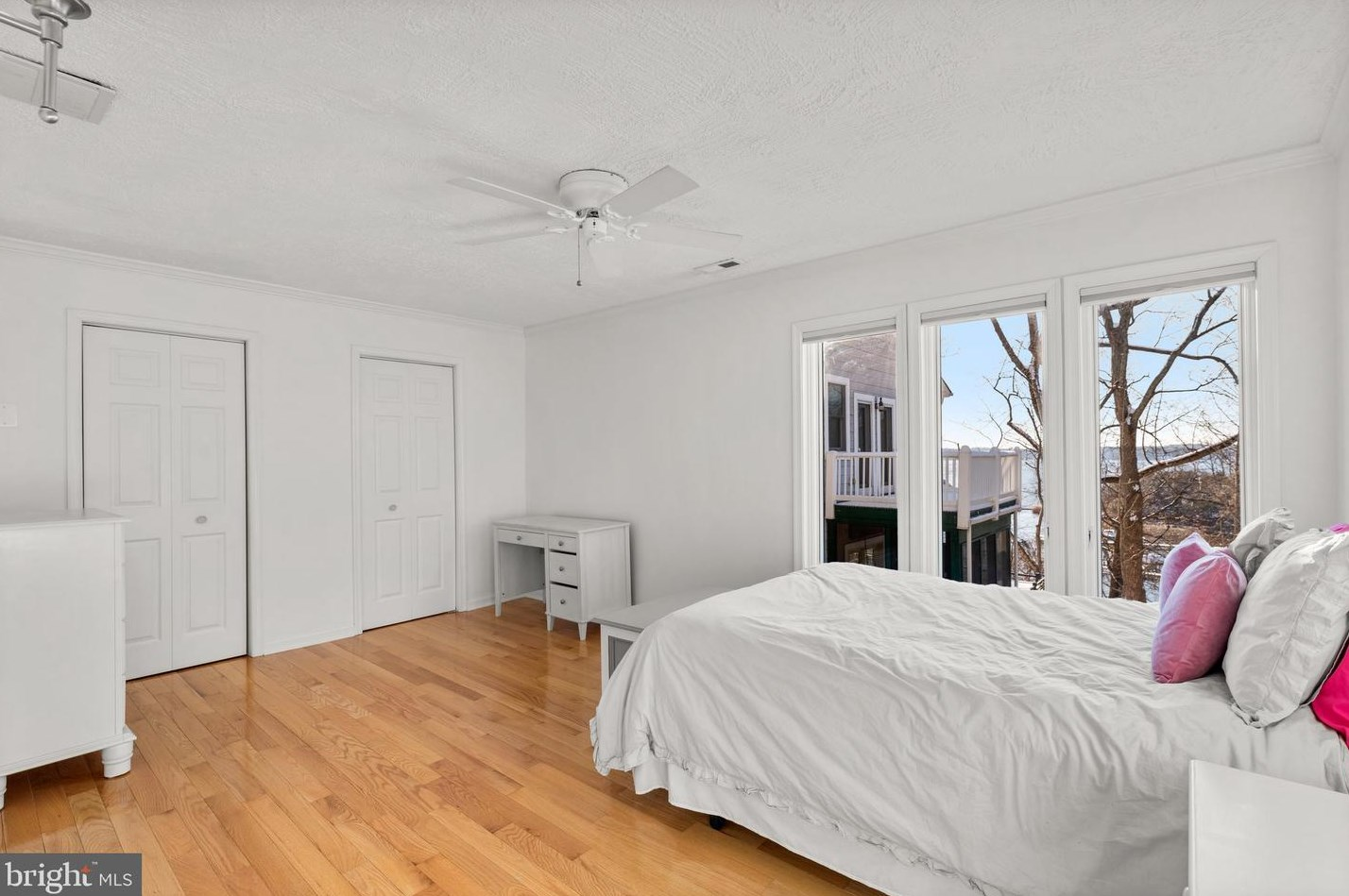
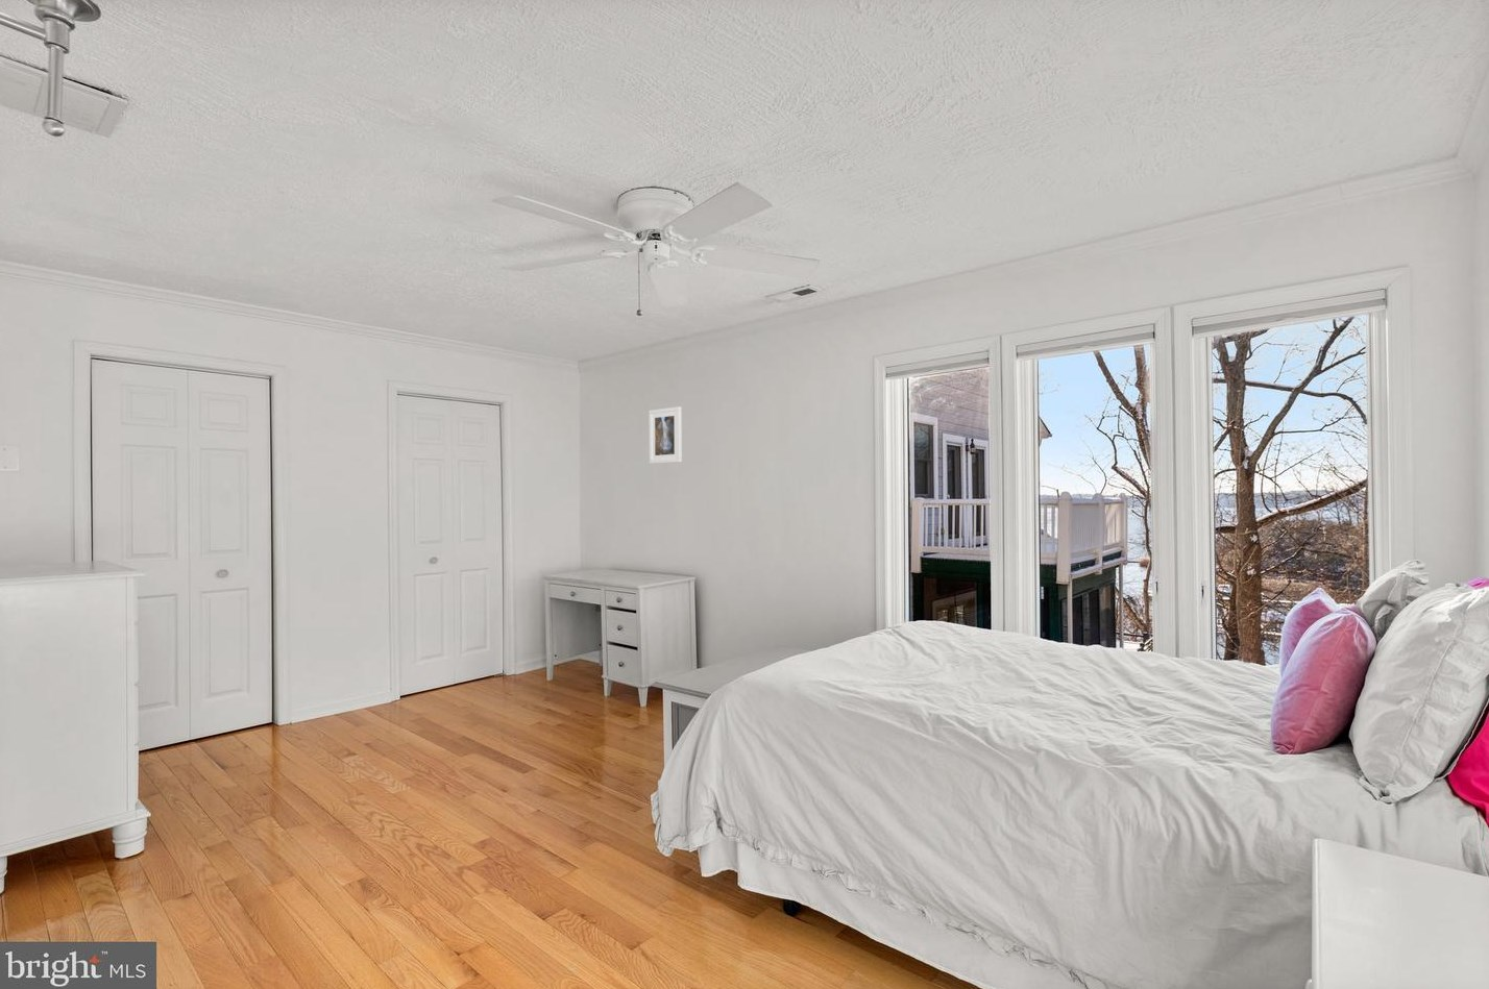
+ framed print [649,405,683,465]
